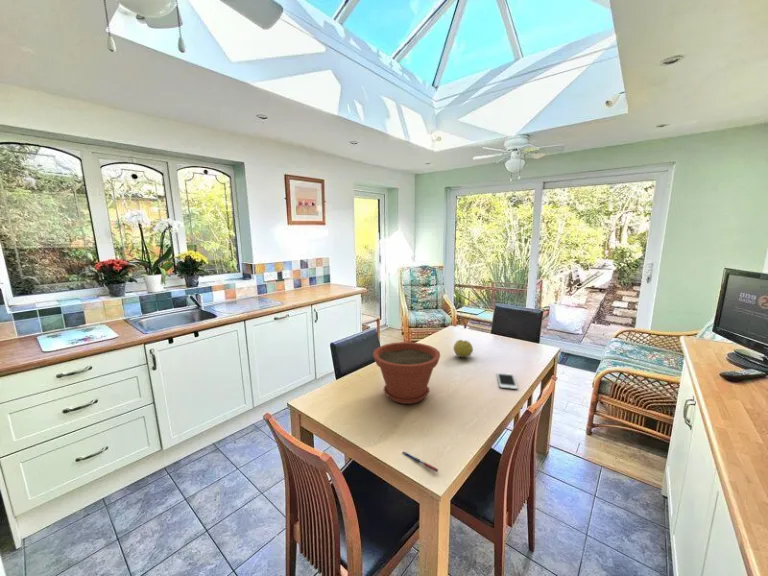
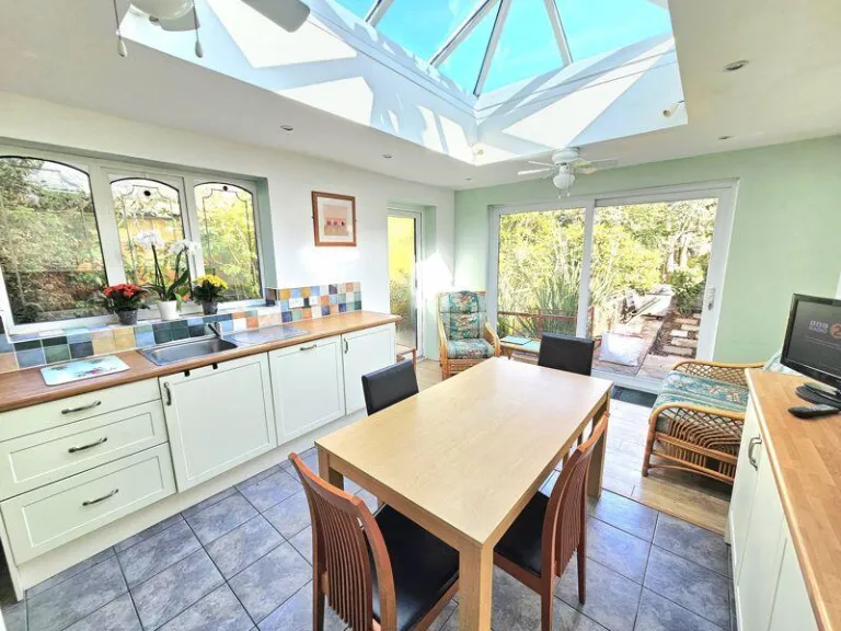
- plant pot [372,341,441,405]
- fruit [452,339,474,358]
- cell phone [496,372,518,390]
- pen [401,451,439,473]
